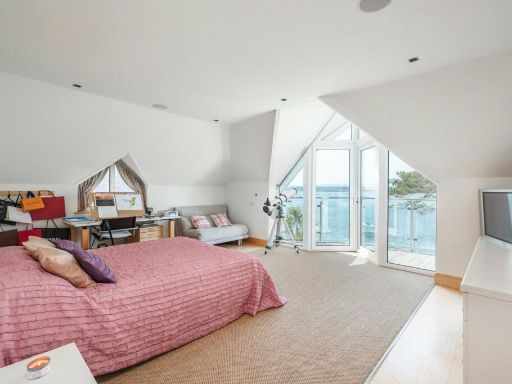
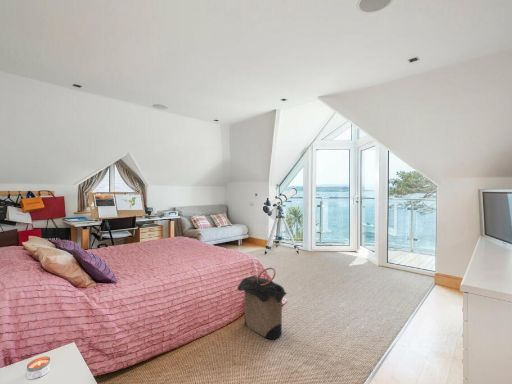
+ laundry hamper [237,267,288,340]
